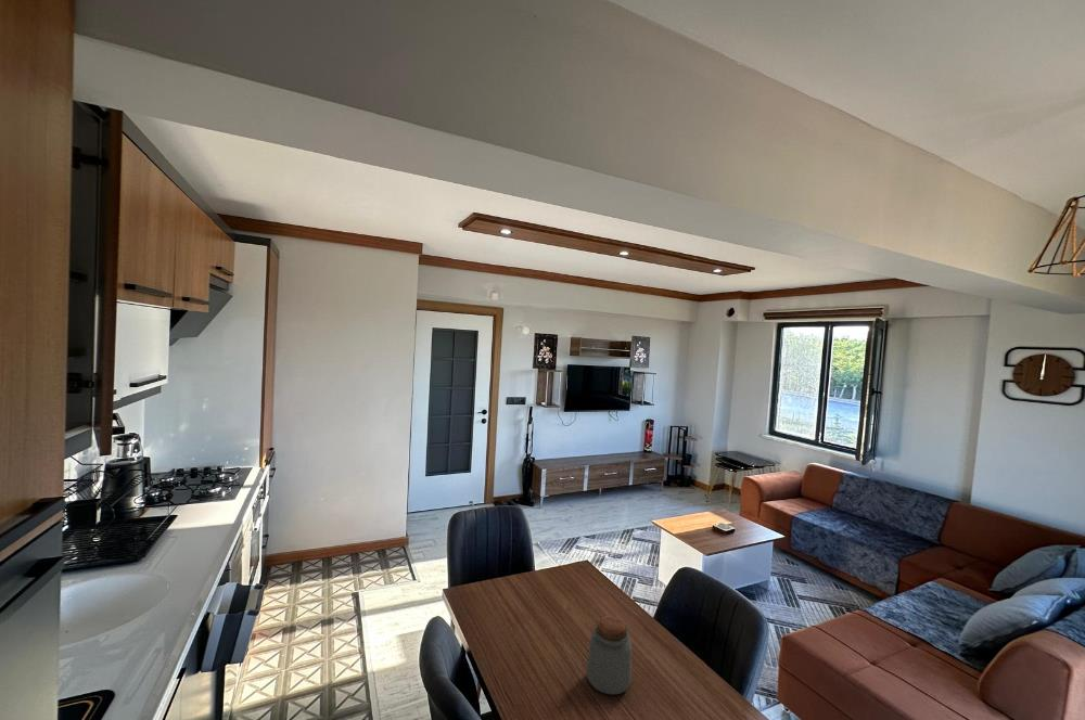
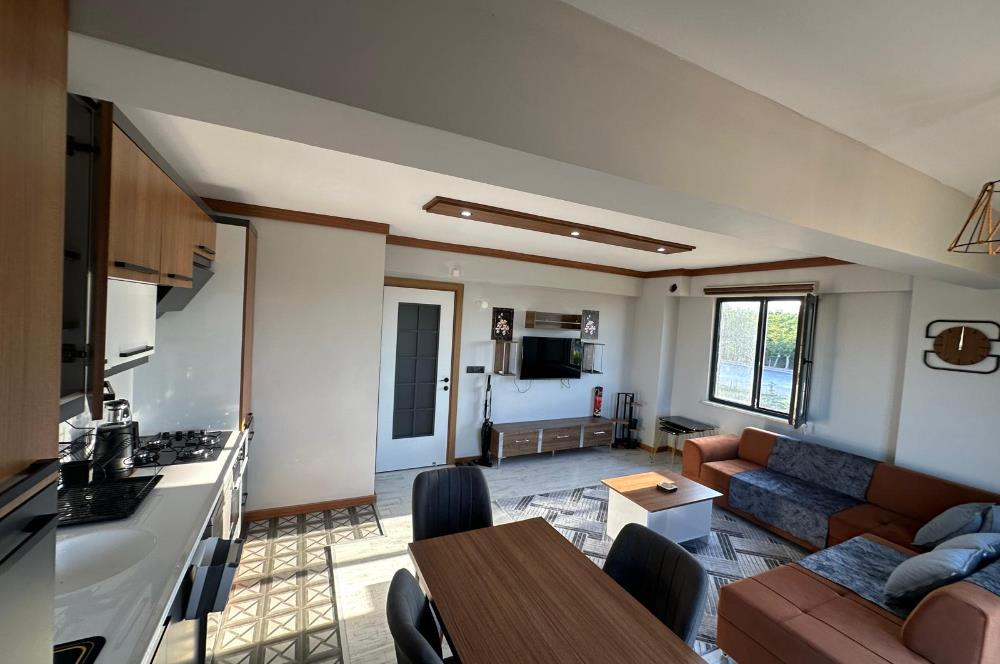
- jar [586,614,633,696]
